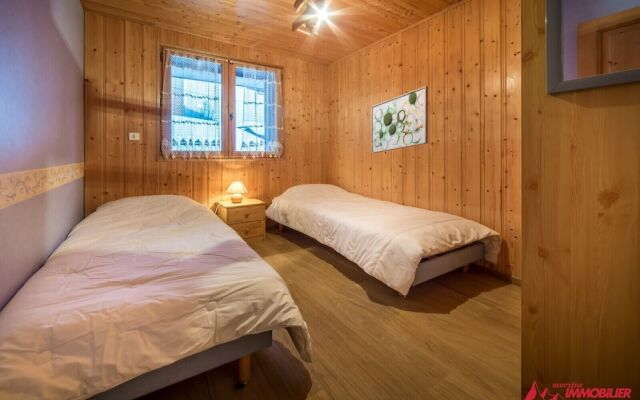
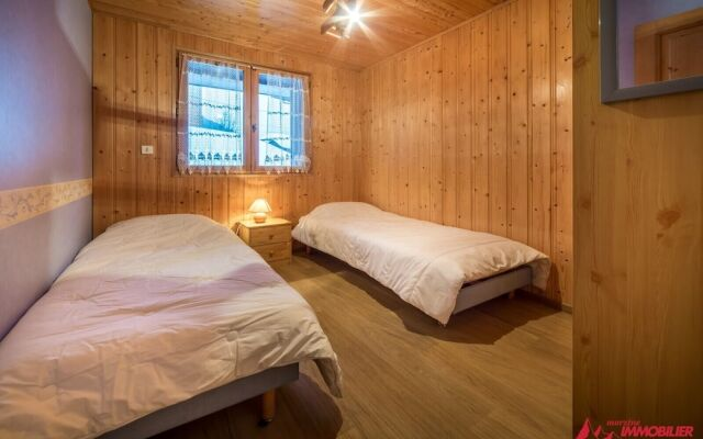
- wall art [370,85,429,154]
